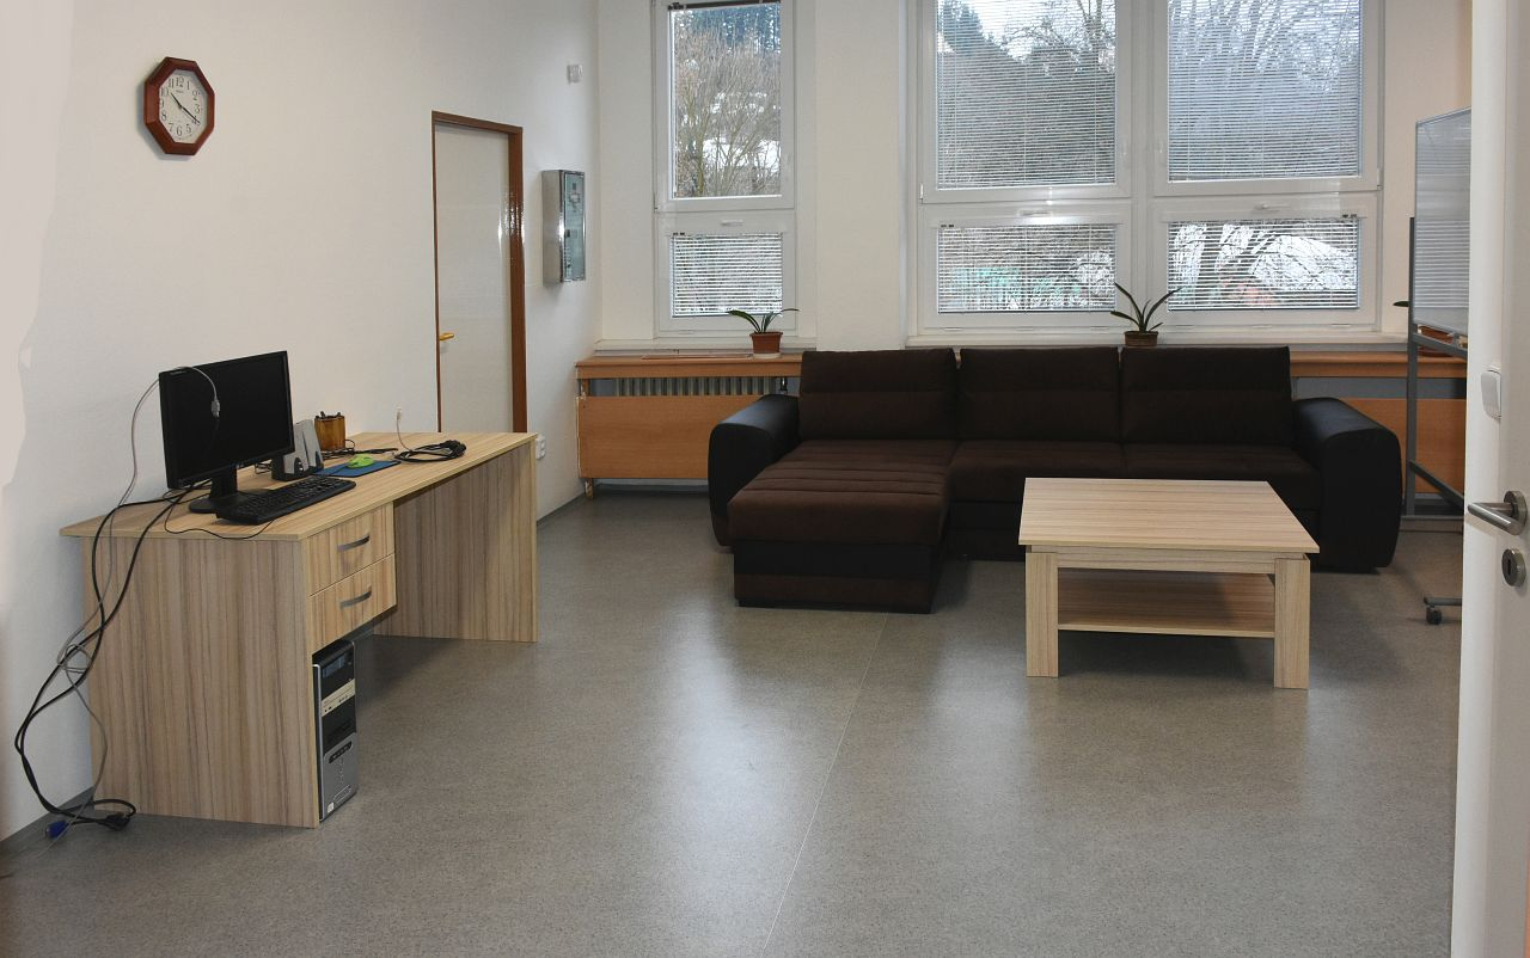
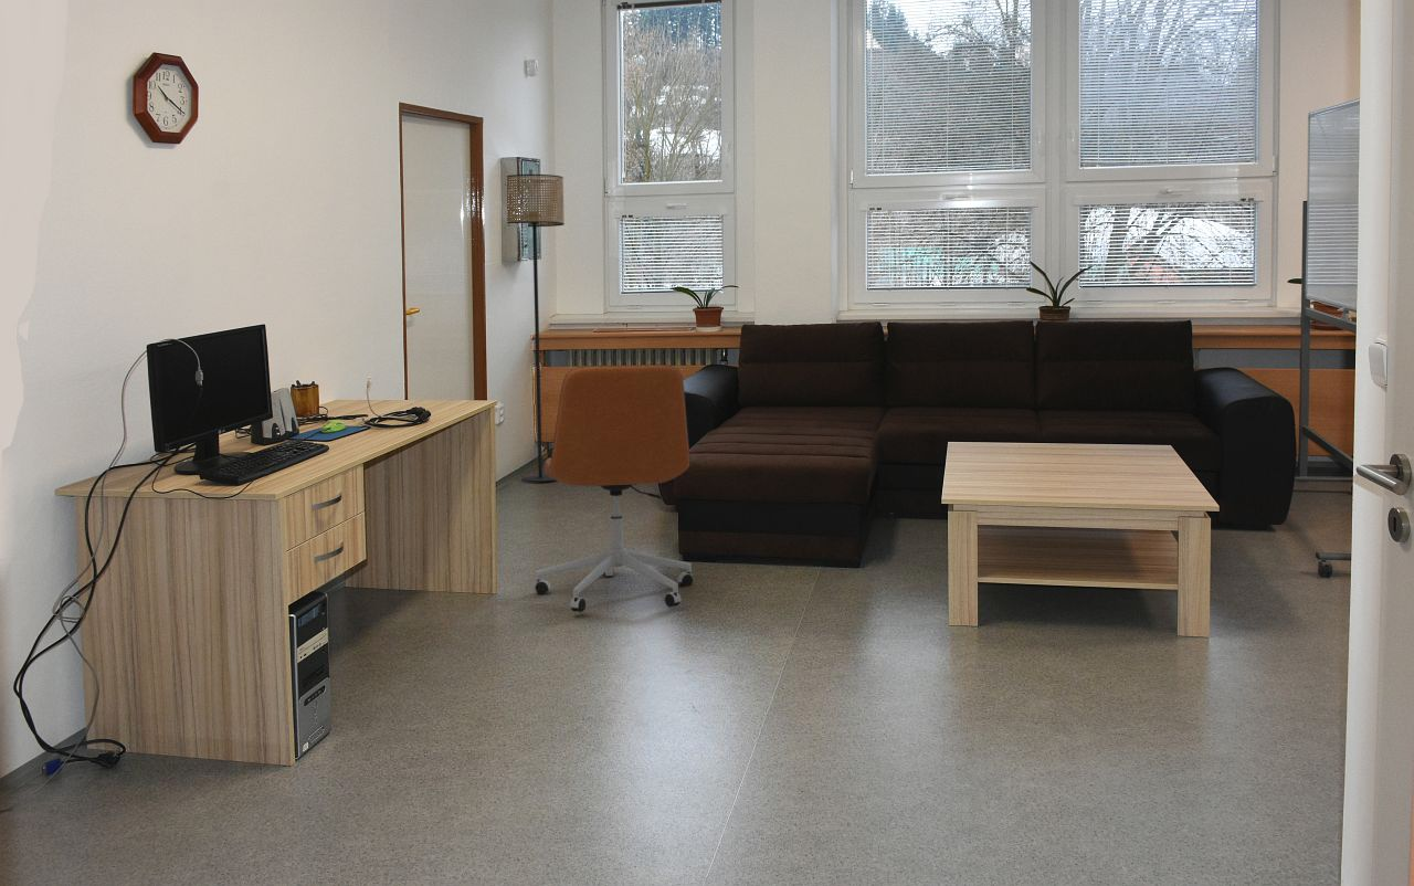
+ floor lamp [506,173,566,483]
+ office chair [534,363,695,613]
